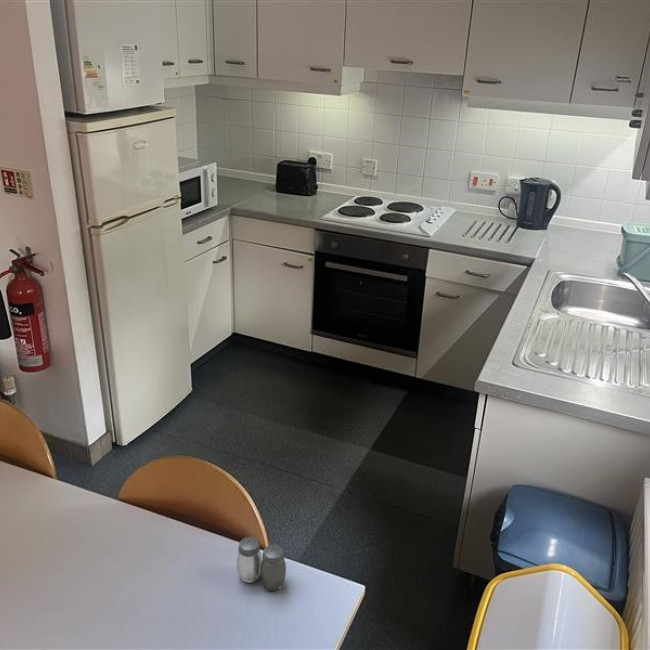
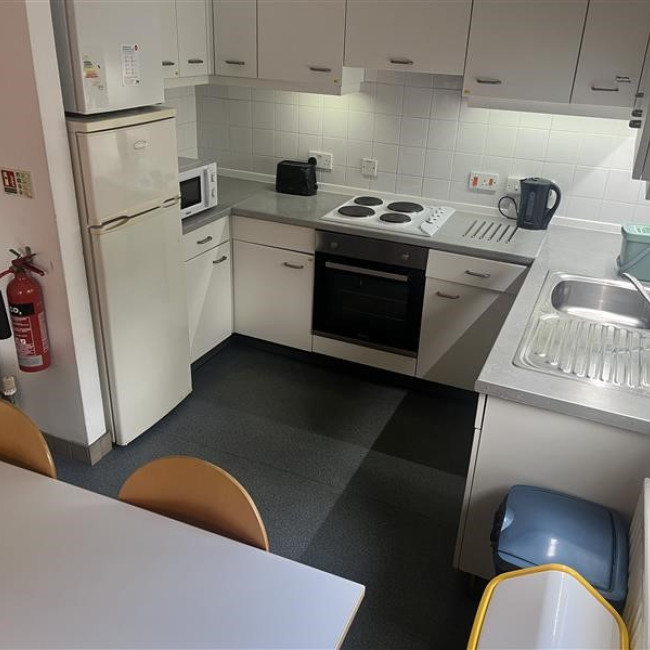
- salt and pepper shaker [236,536,287,592]
